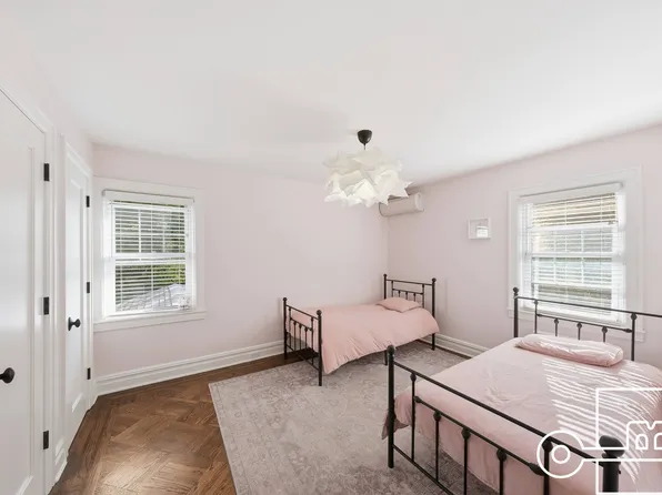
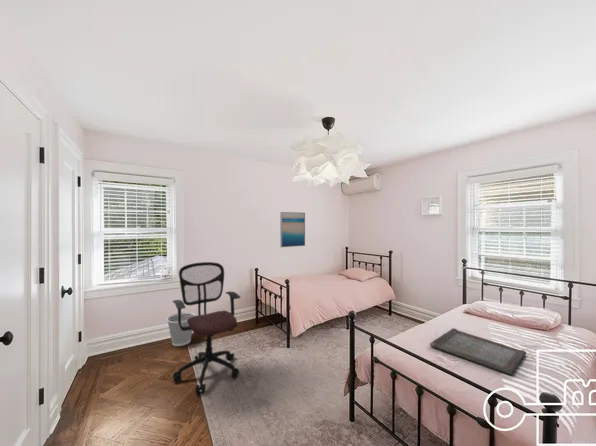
+ wastebasket [166,311,196,347]
+ office chair [172,261,242,394]
+ wall art [279,211,306,248]
+ serving tray [429,327,527,376]
